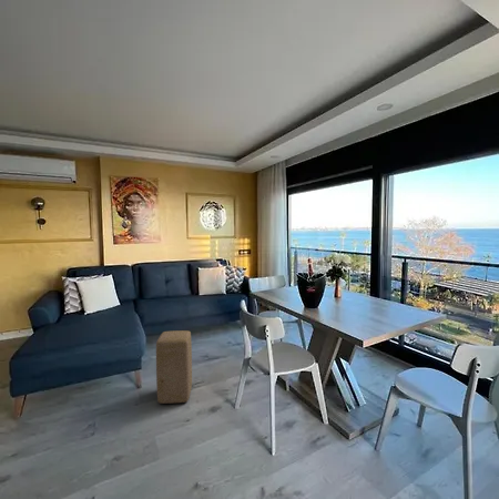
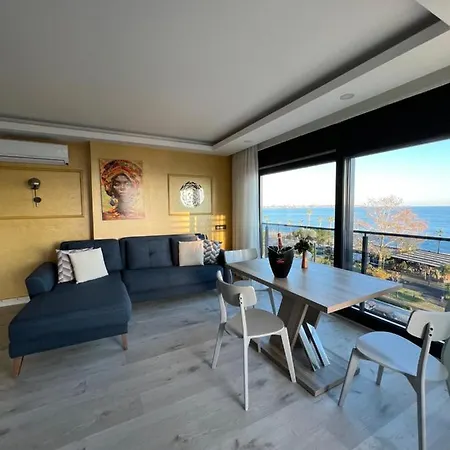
- ottoman [155,329,193,405]
